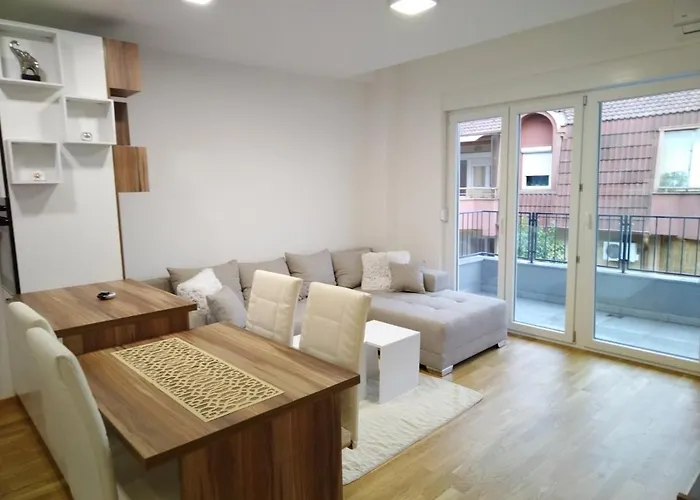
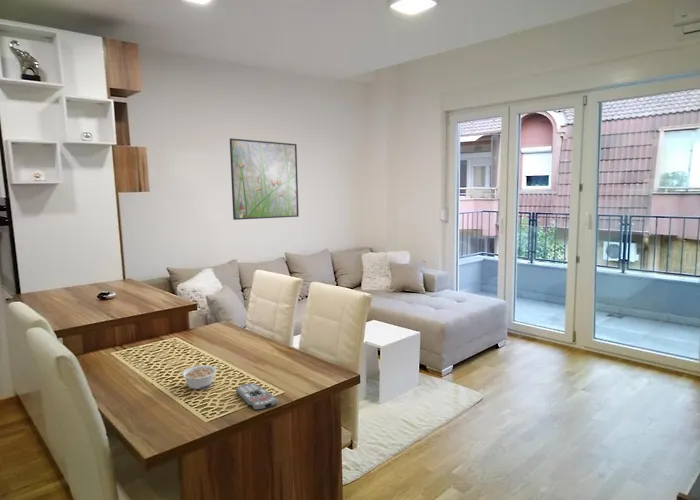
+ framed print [229,137,300,221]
+ legume [181,364,218,390]
+ remote control [235,382,279,412]
